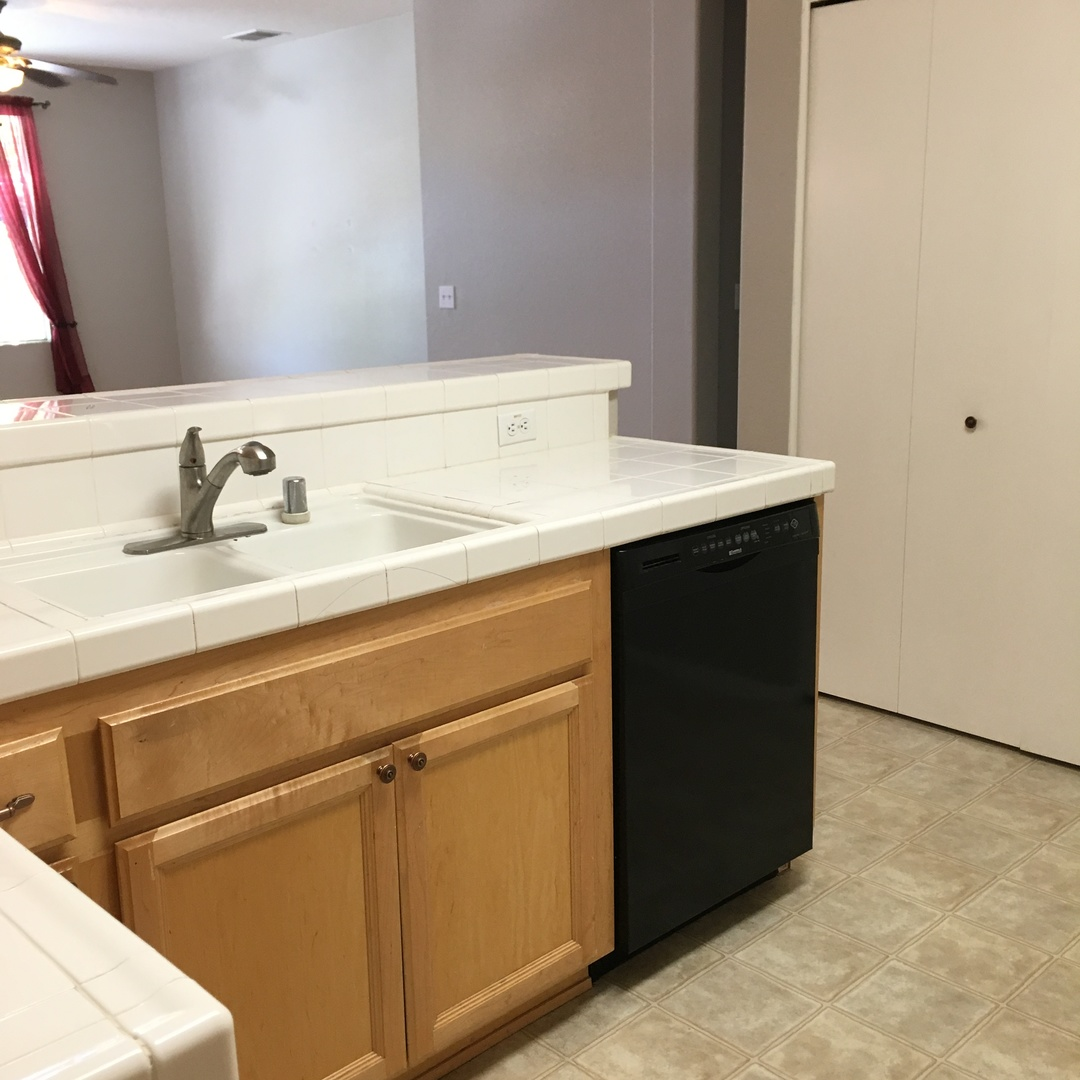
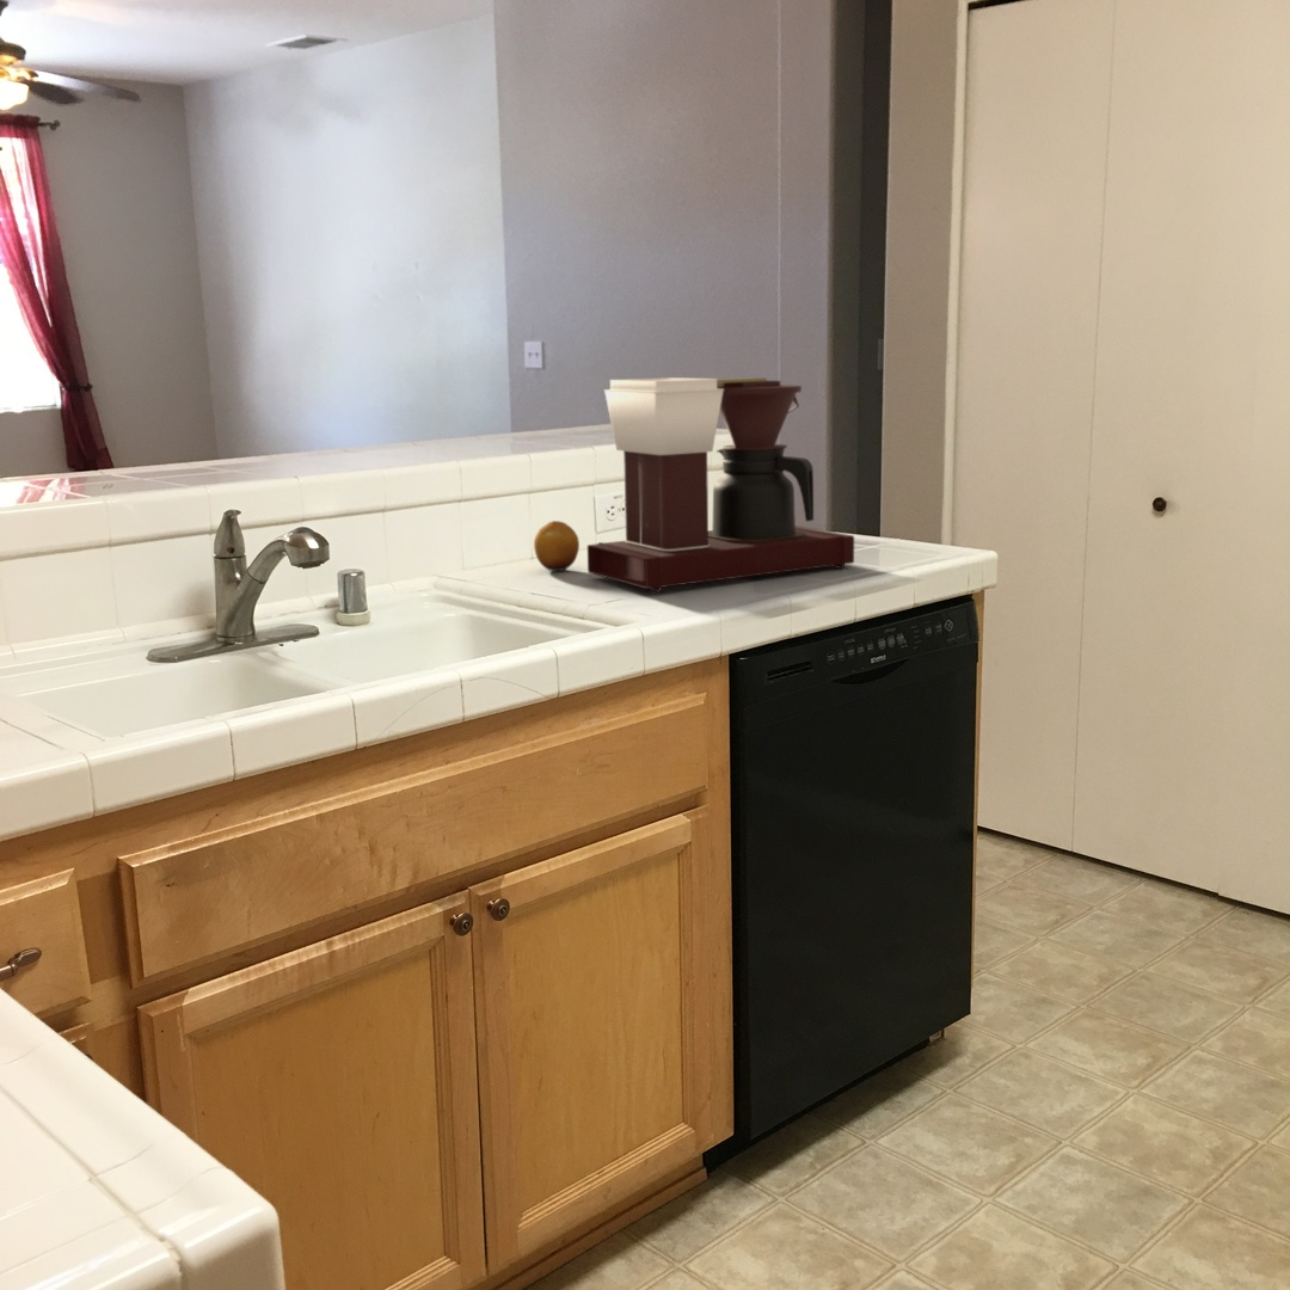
+ fruit [533,520,580,572]
+ coffee maker [586,376,855,594]
